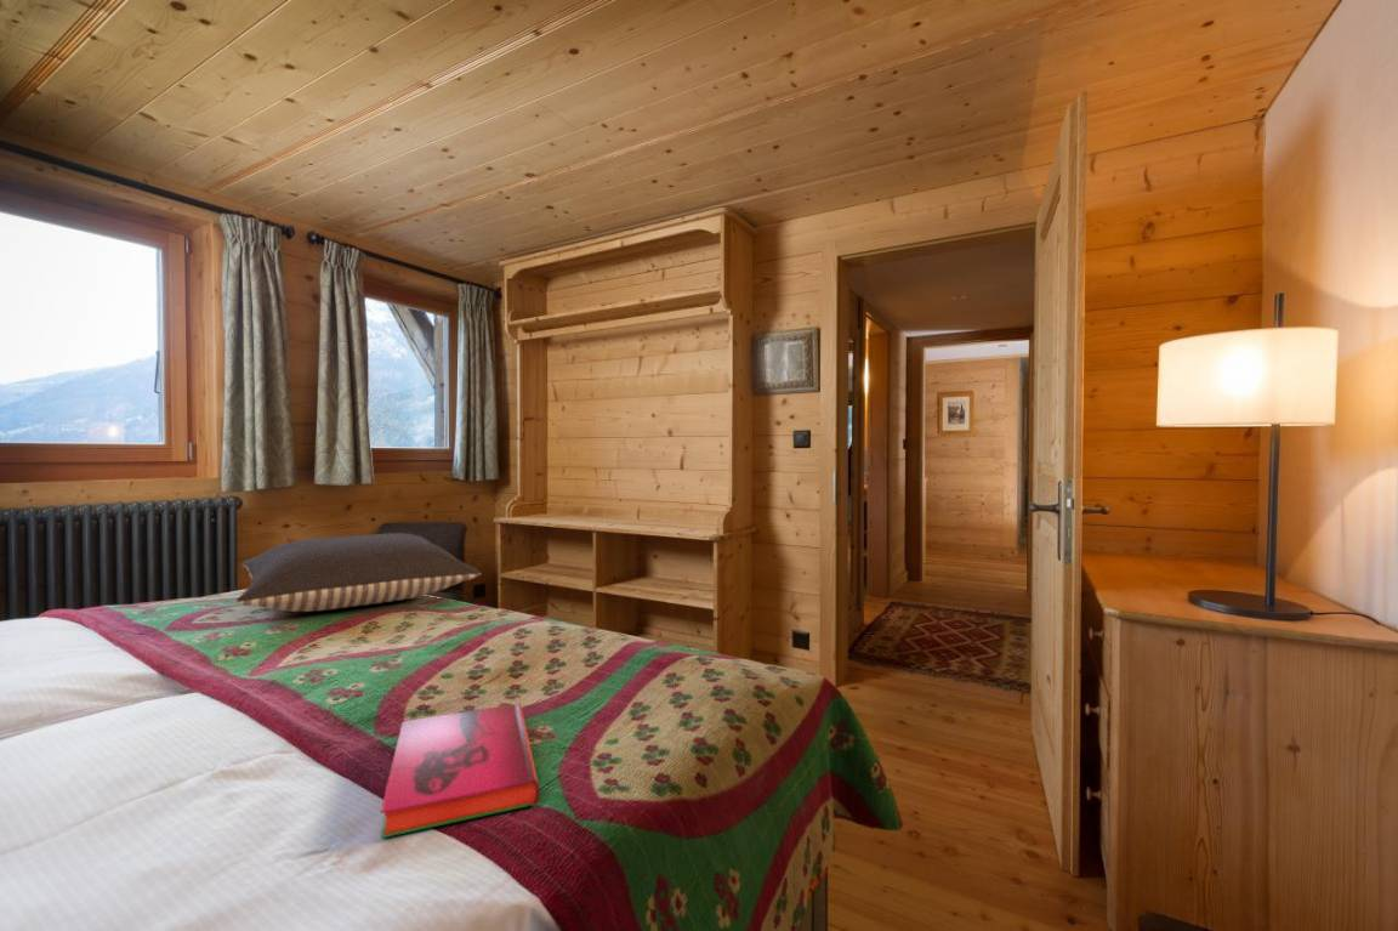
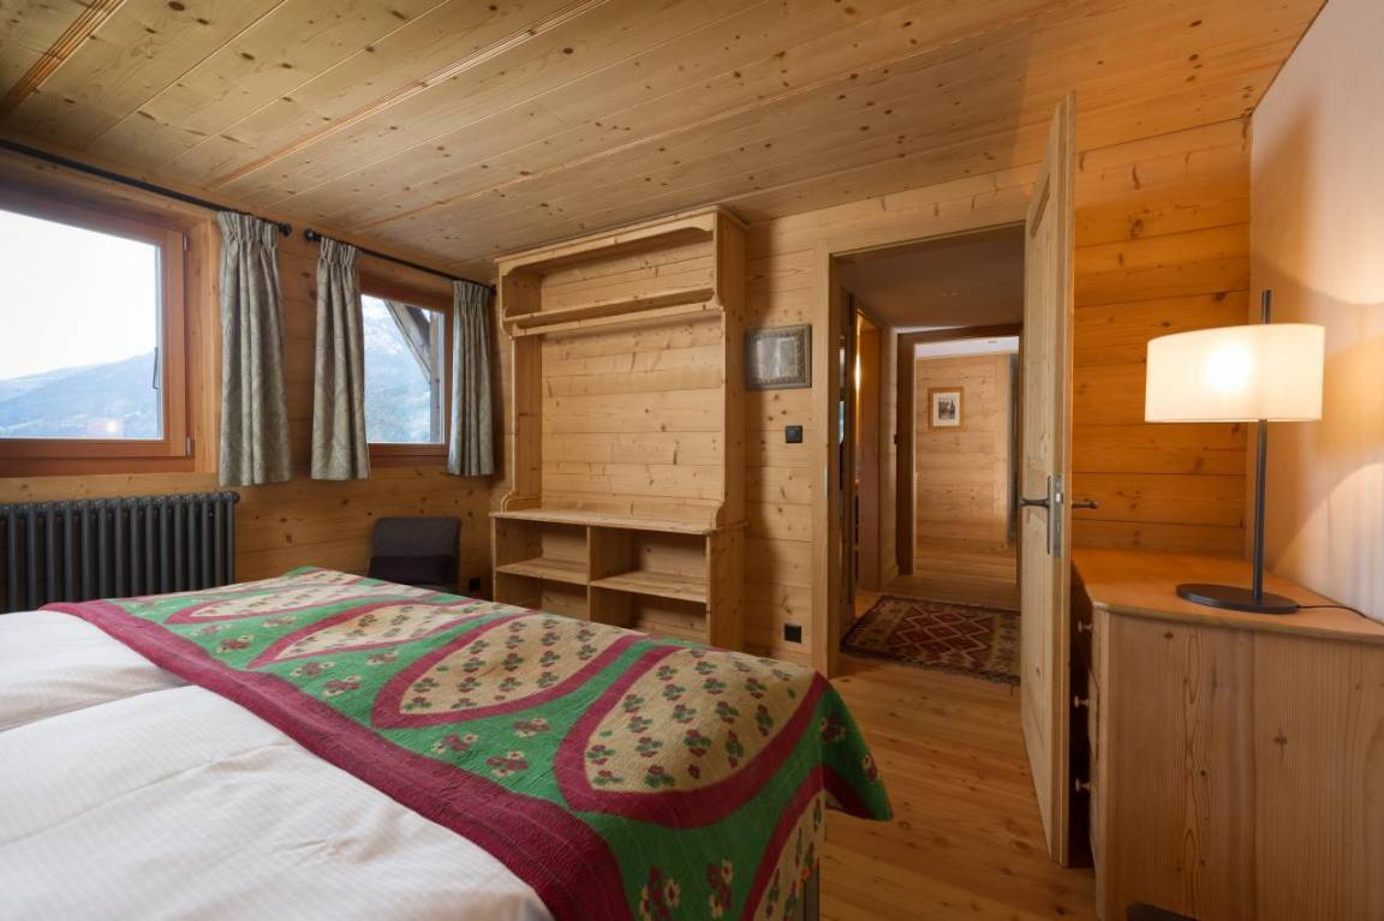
- pillow [235,532,482,613]
- hardback book [380,702,541,839]
